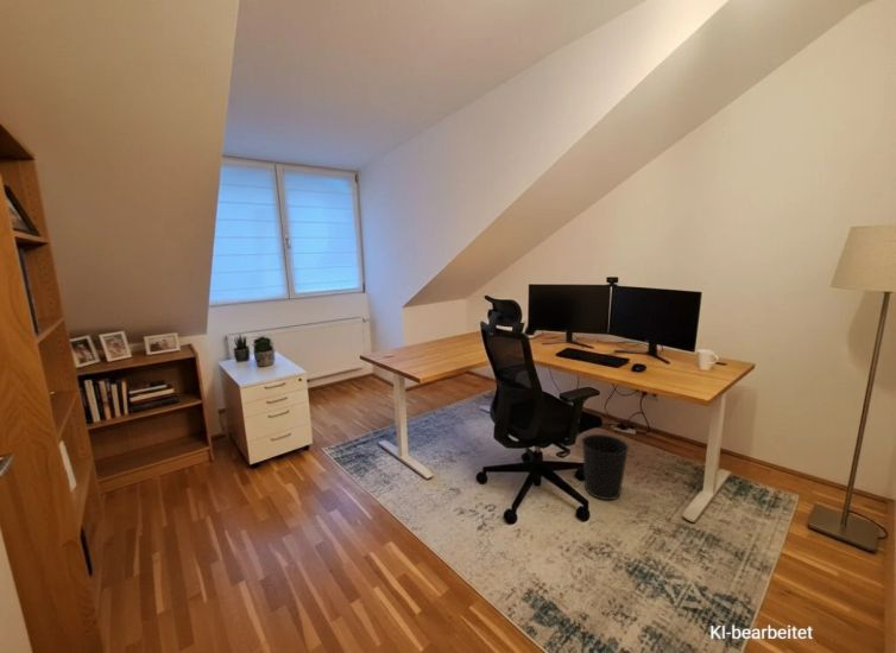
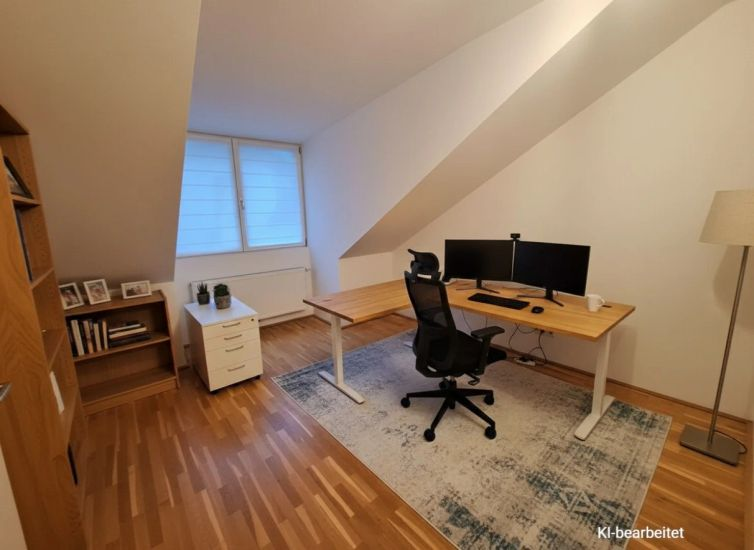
- wastebasket [580,433,630,501]
